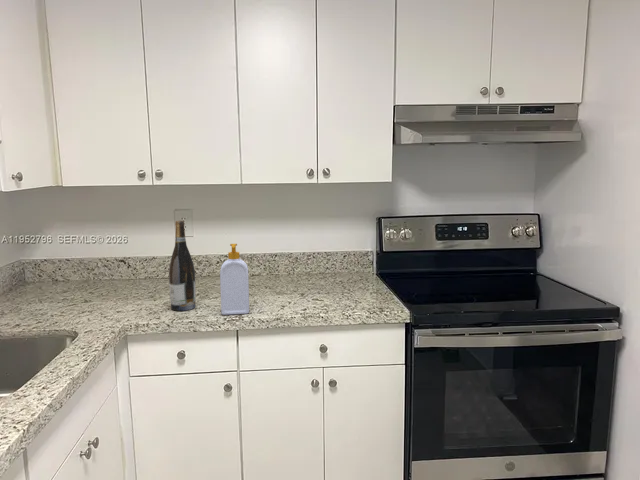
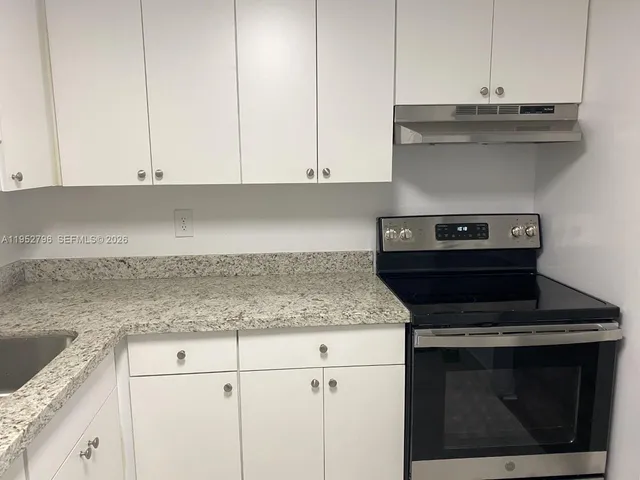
- soap bottle [219,243,250,316]
- wine bottle [168,220,197,312]
